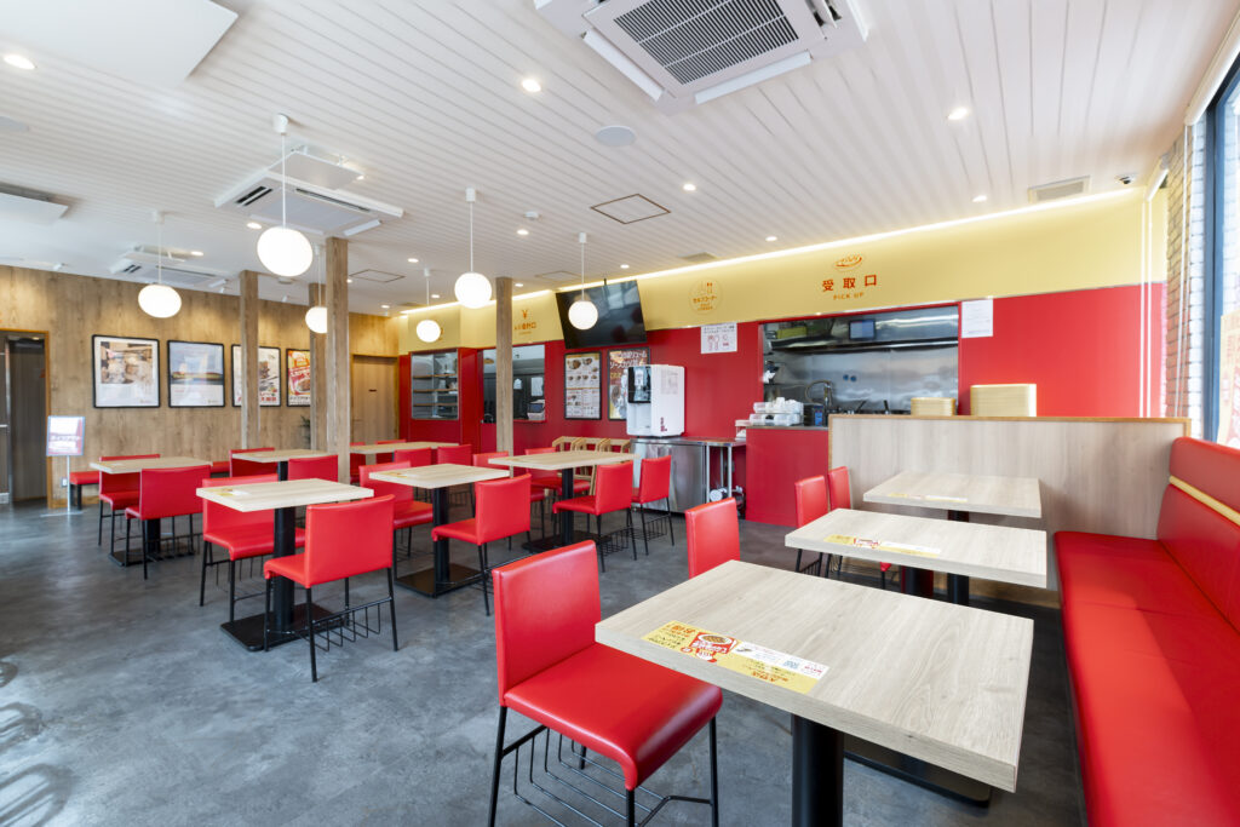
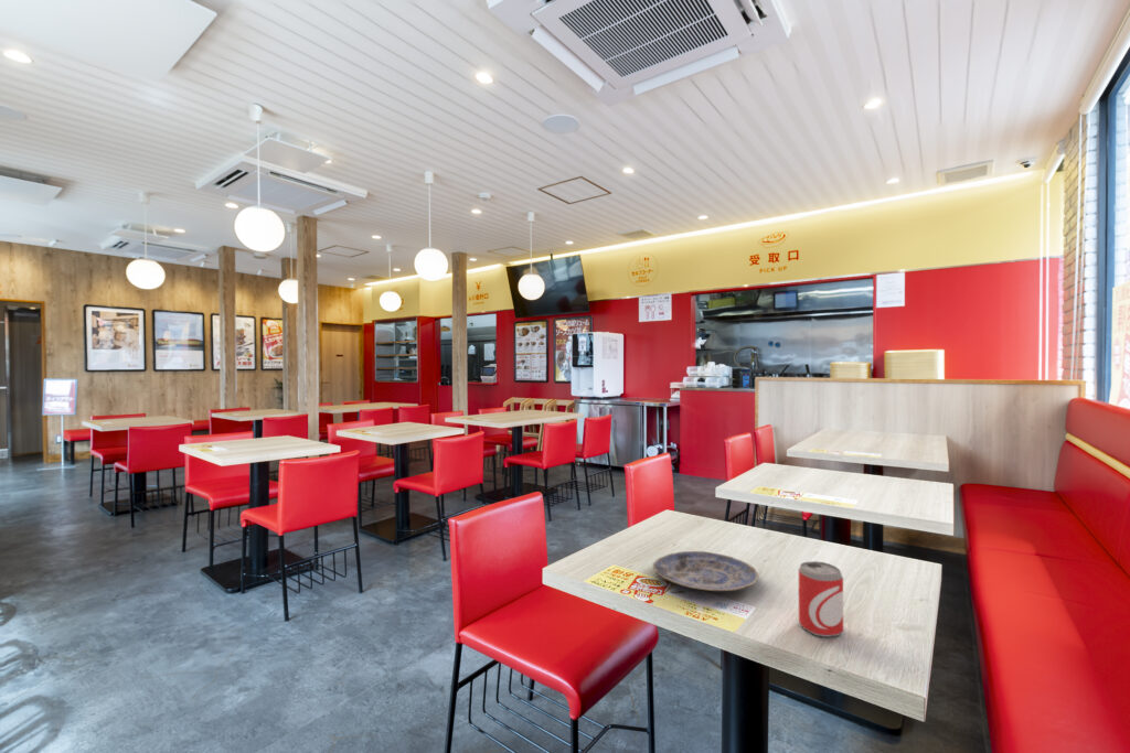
+ plate [652,550,760,592]
+ beer can [798,560,844,638]
